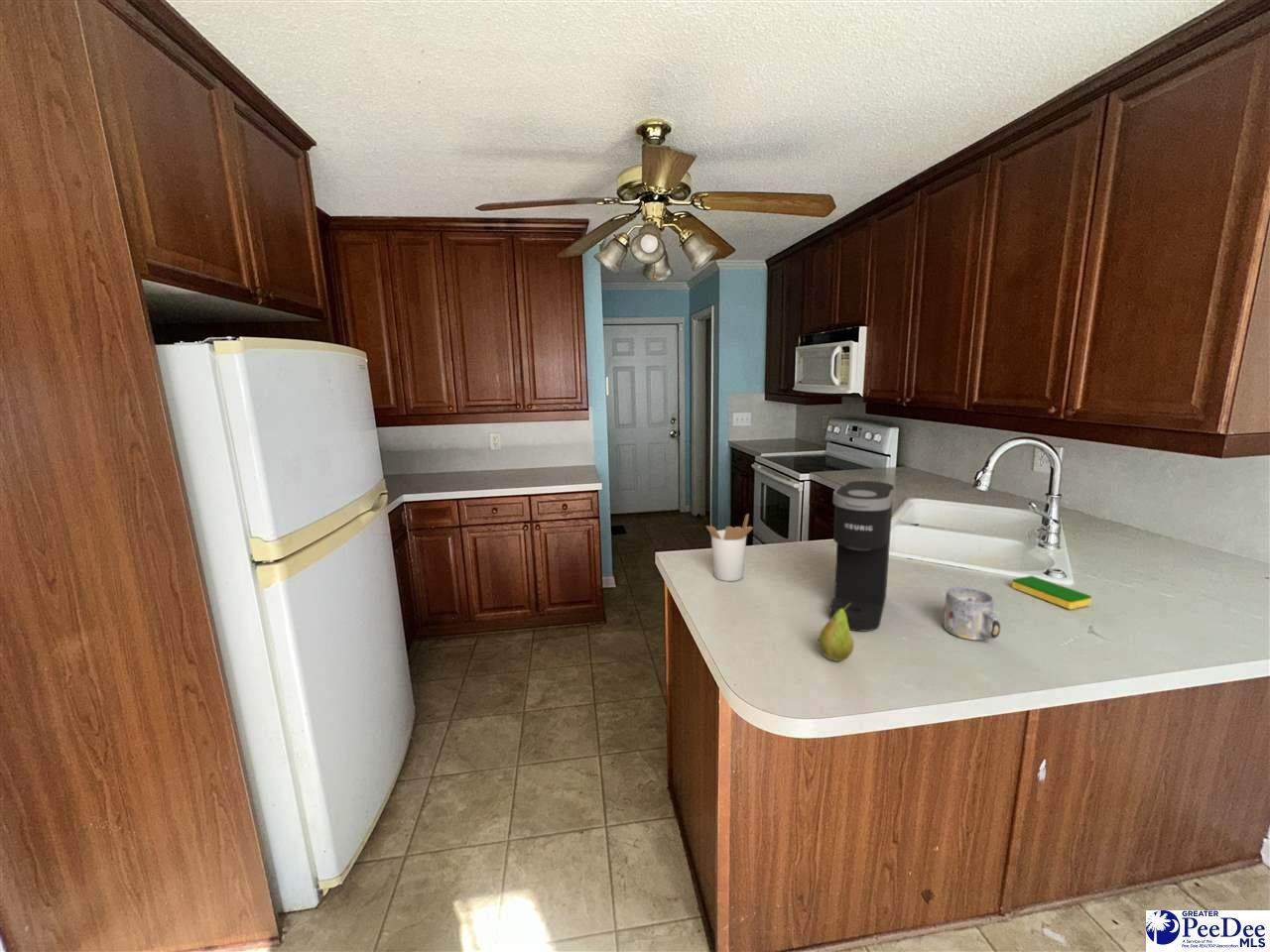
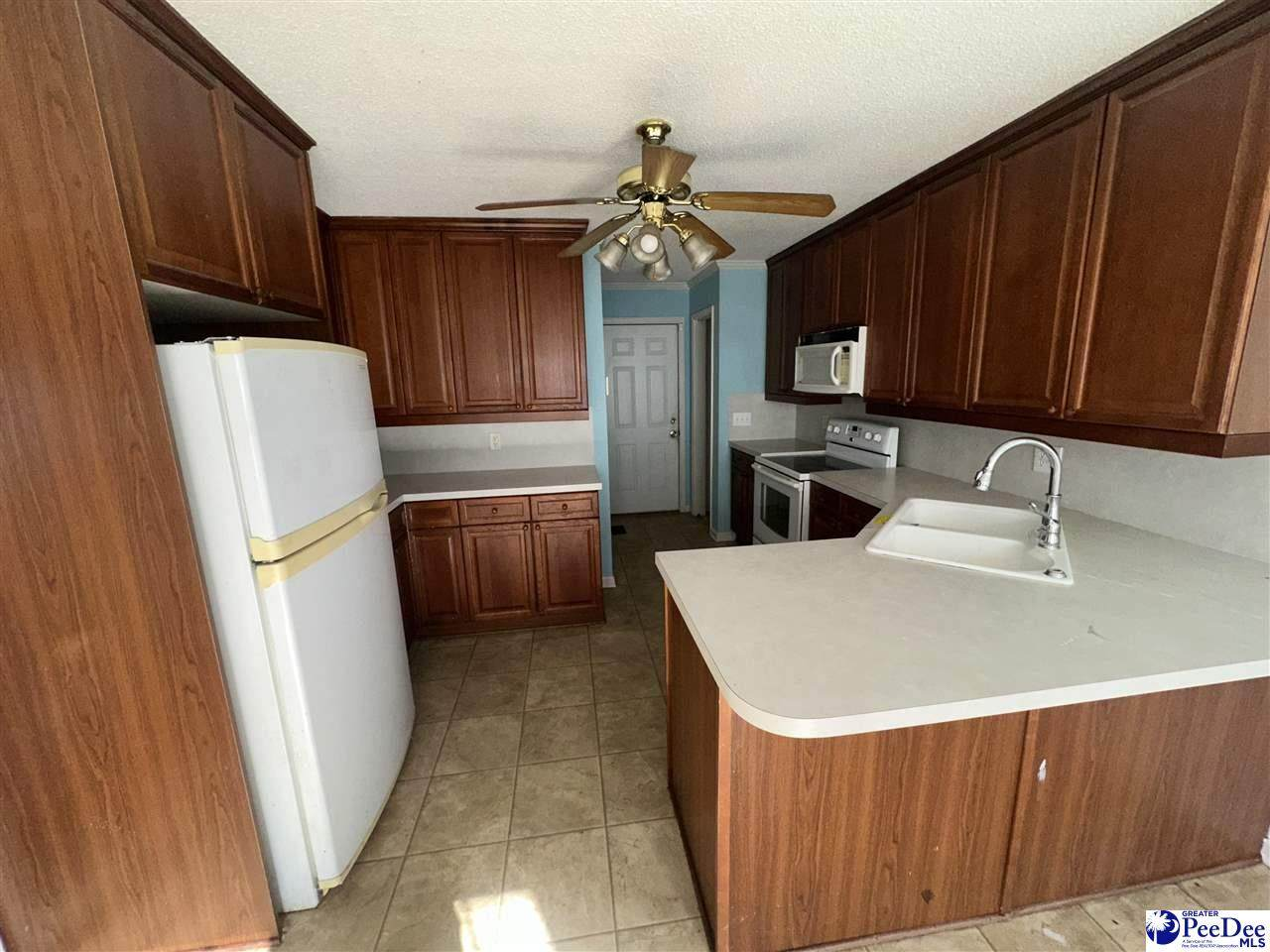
- dish sponge [1011,575,1092,610]
- utensil holder [705,513,754,582]
- mug [943,586,1002,642]
- fruit [818,602,854,662]
- coffee maker [828,480,895,632]
